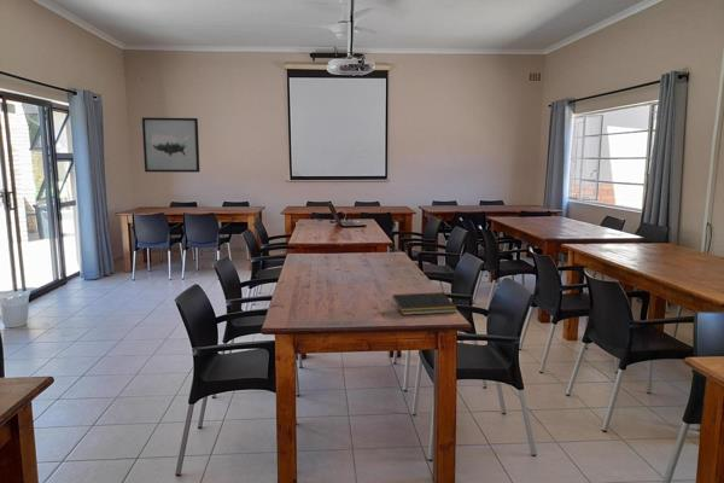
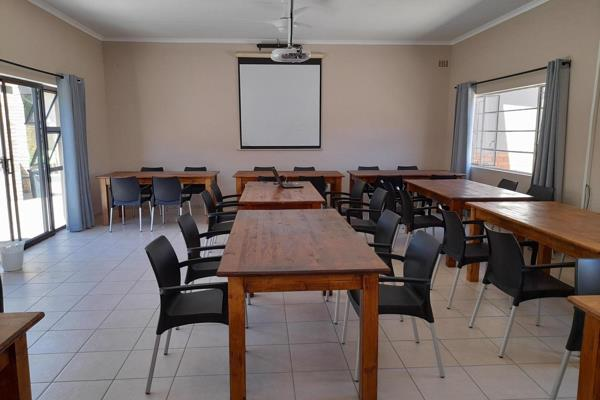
- notepad [390,291,459,316]
- wall art [141,116,200,174]
